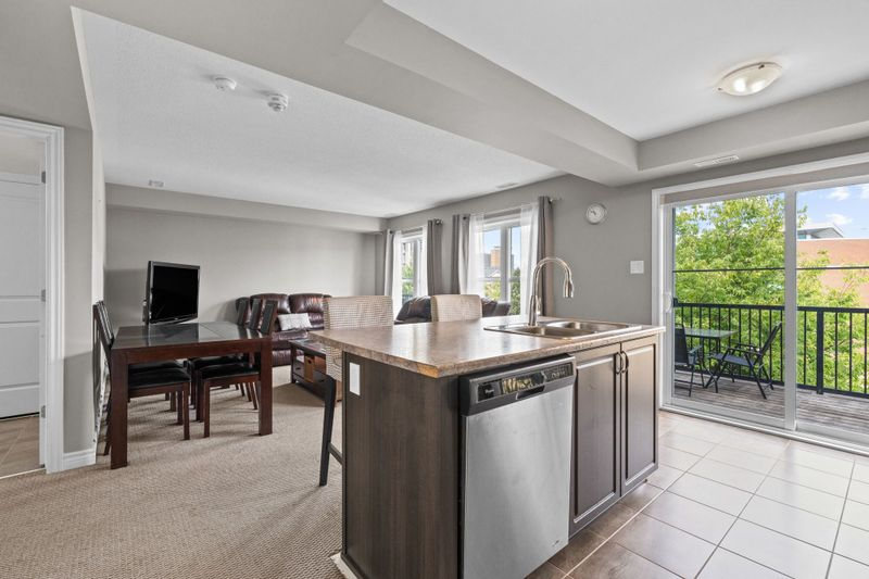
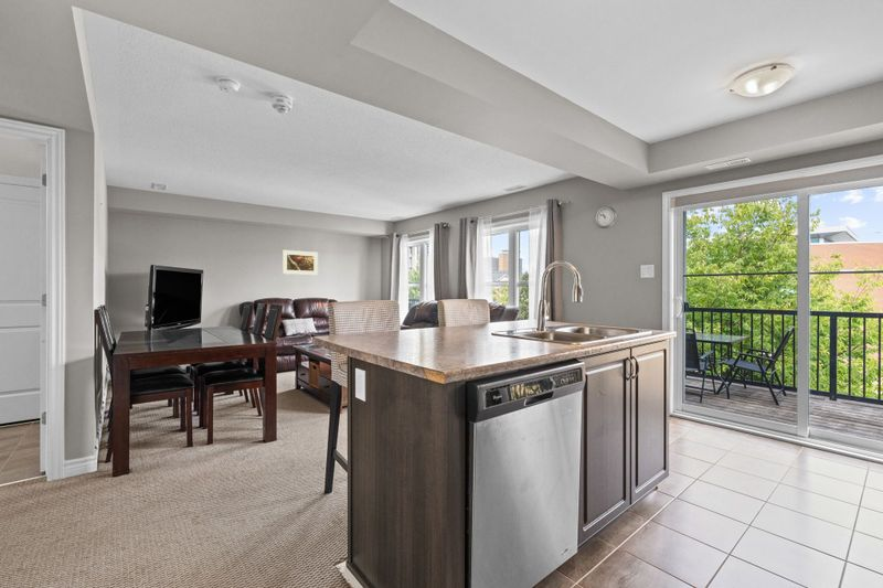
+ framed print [281,249,319,276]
